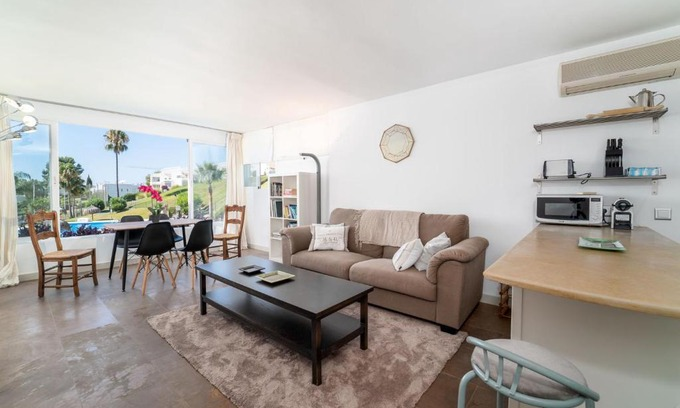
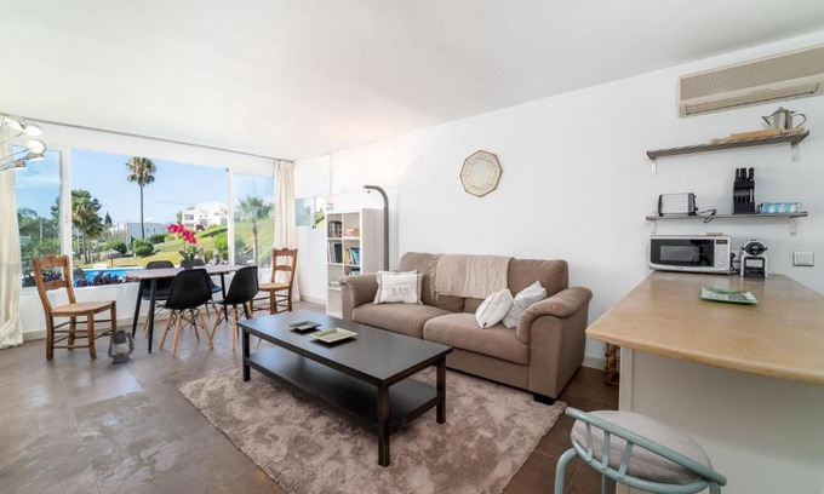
+ lantern [107,327,136,363]
